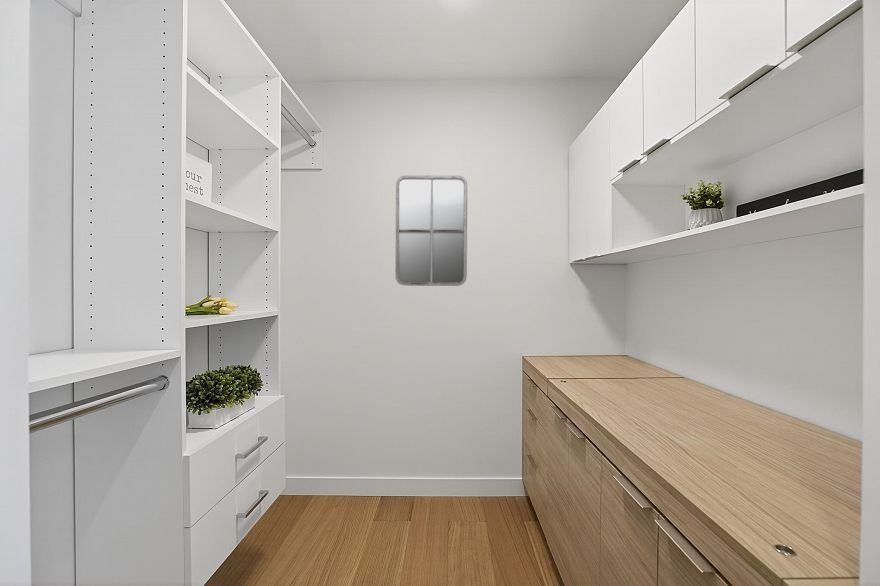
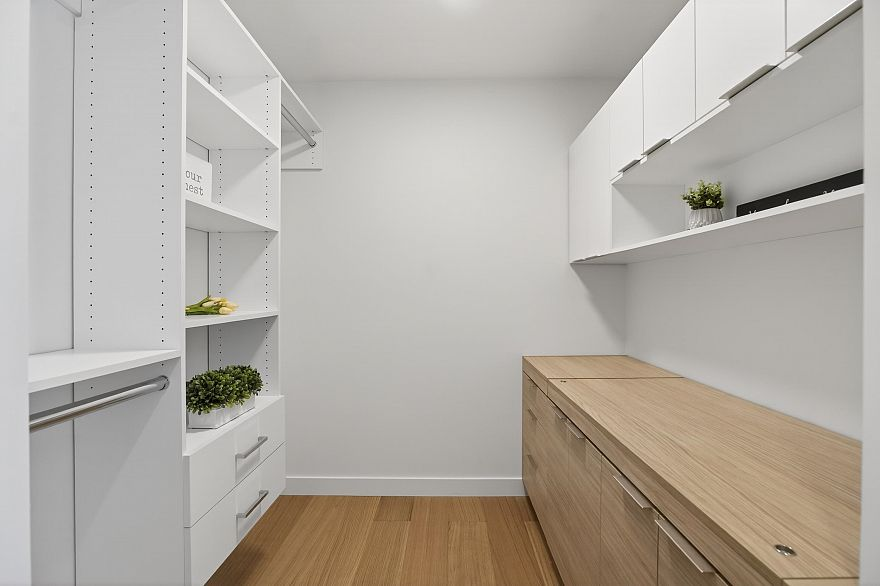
- home mirror [394,174,468,287]
